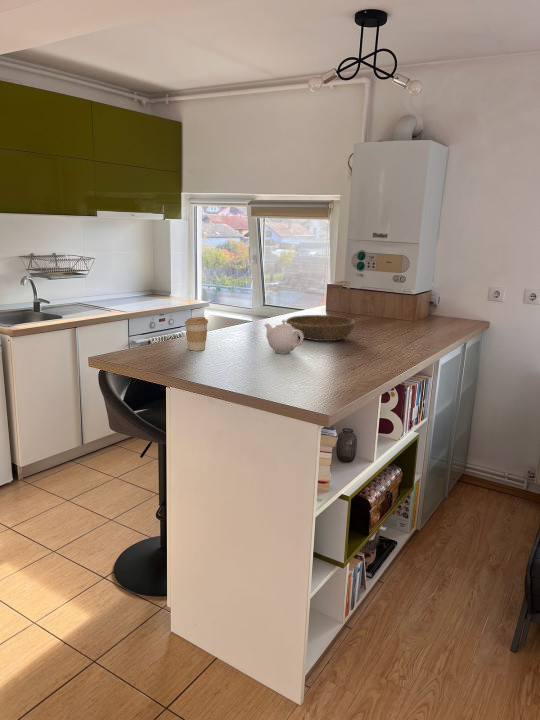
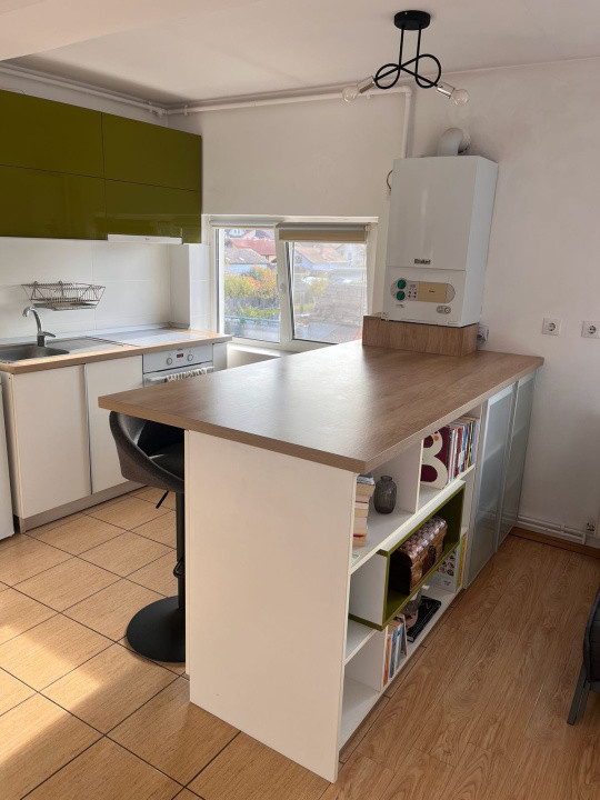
- bowl [285,314,356,342]
- coffee cup [184,316,209,352]
- teapot [263,319,304,355]
